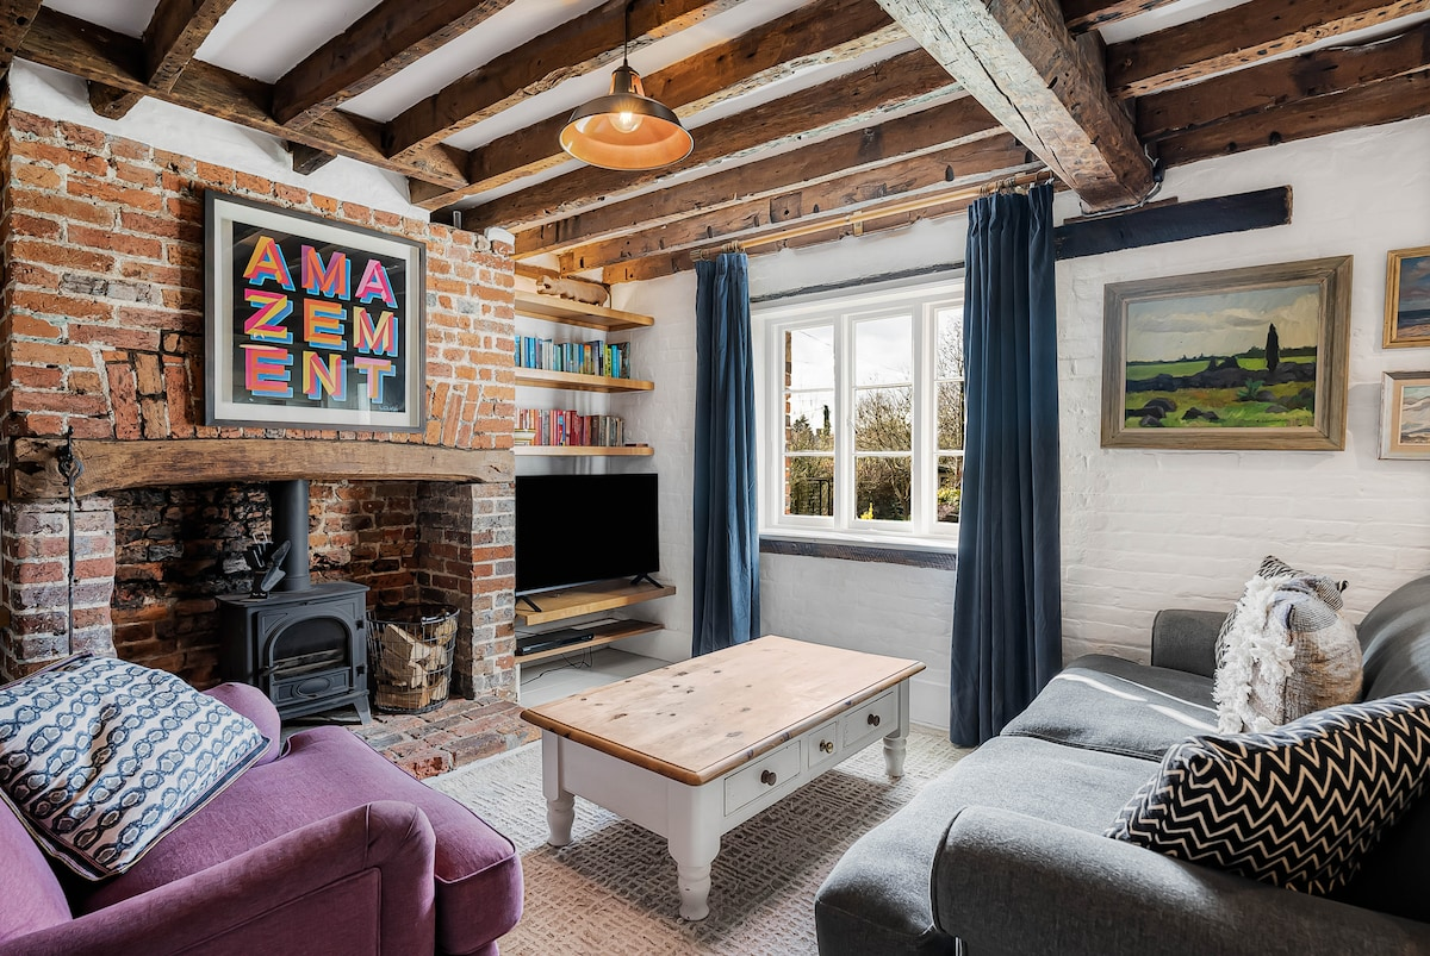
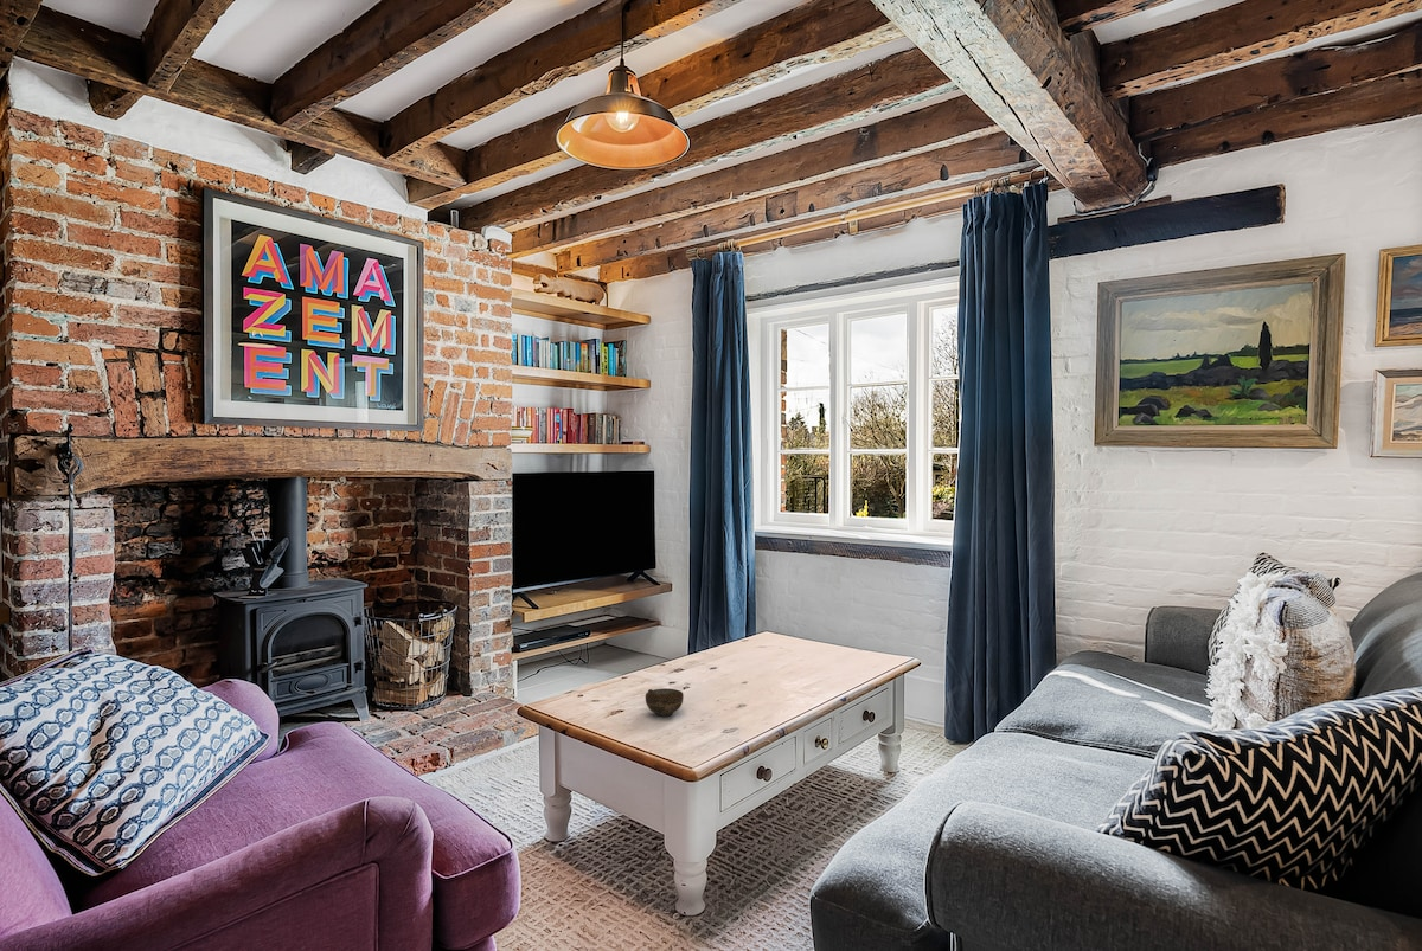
+ cup [645,687,685,718]
